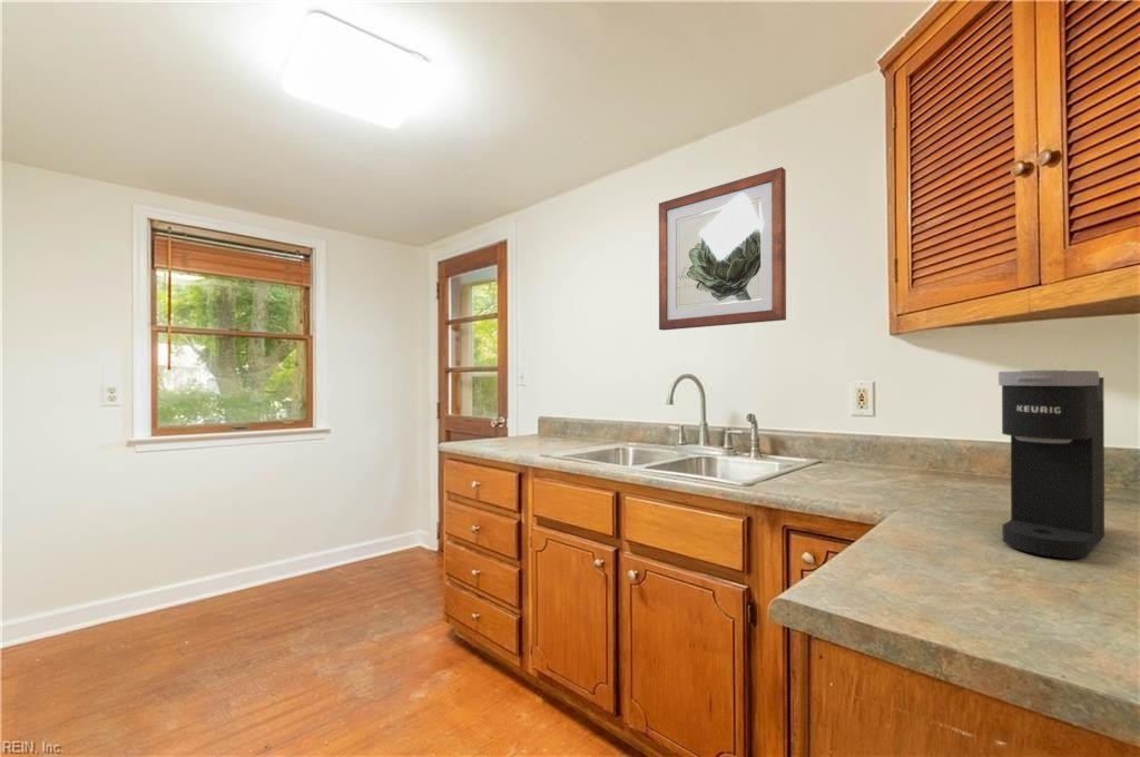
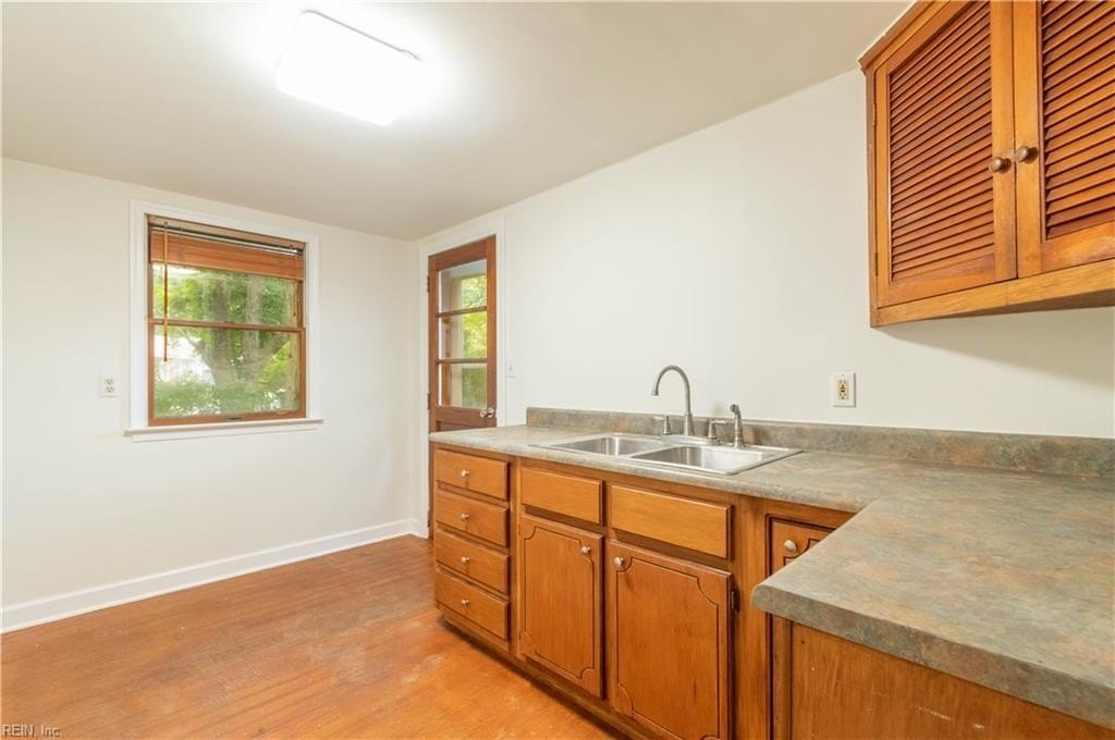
- coffee maker [998,370,1105,560]
- wall art [658,166,787,332]
